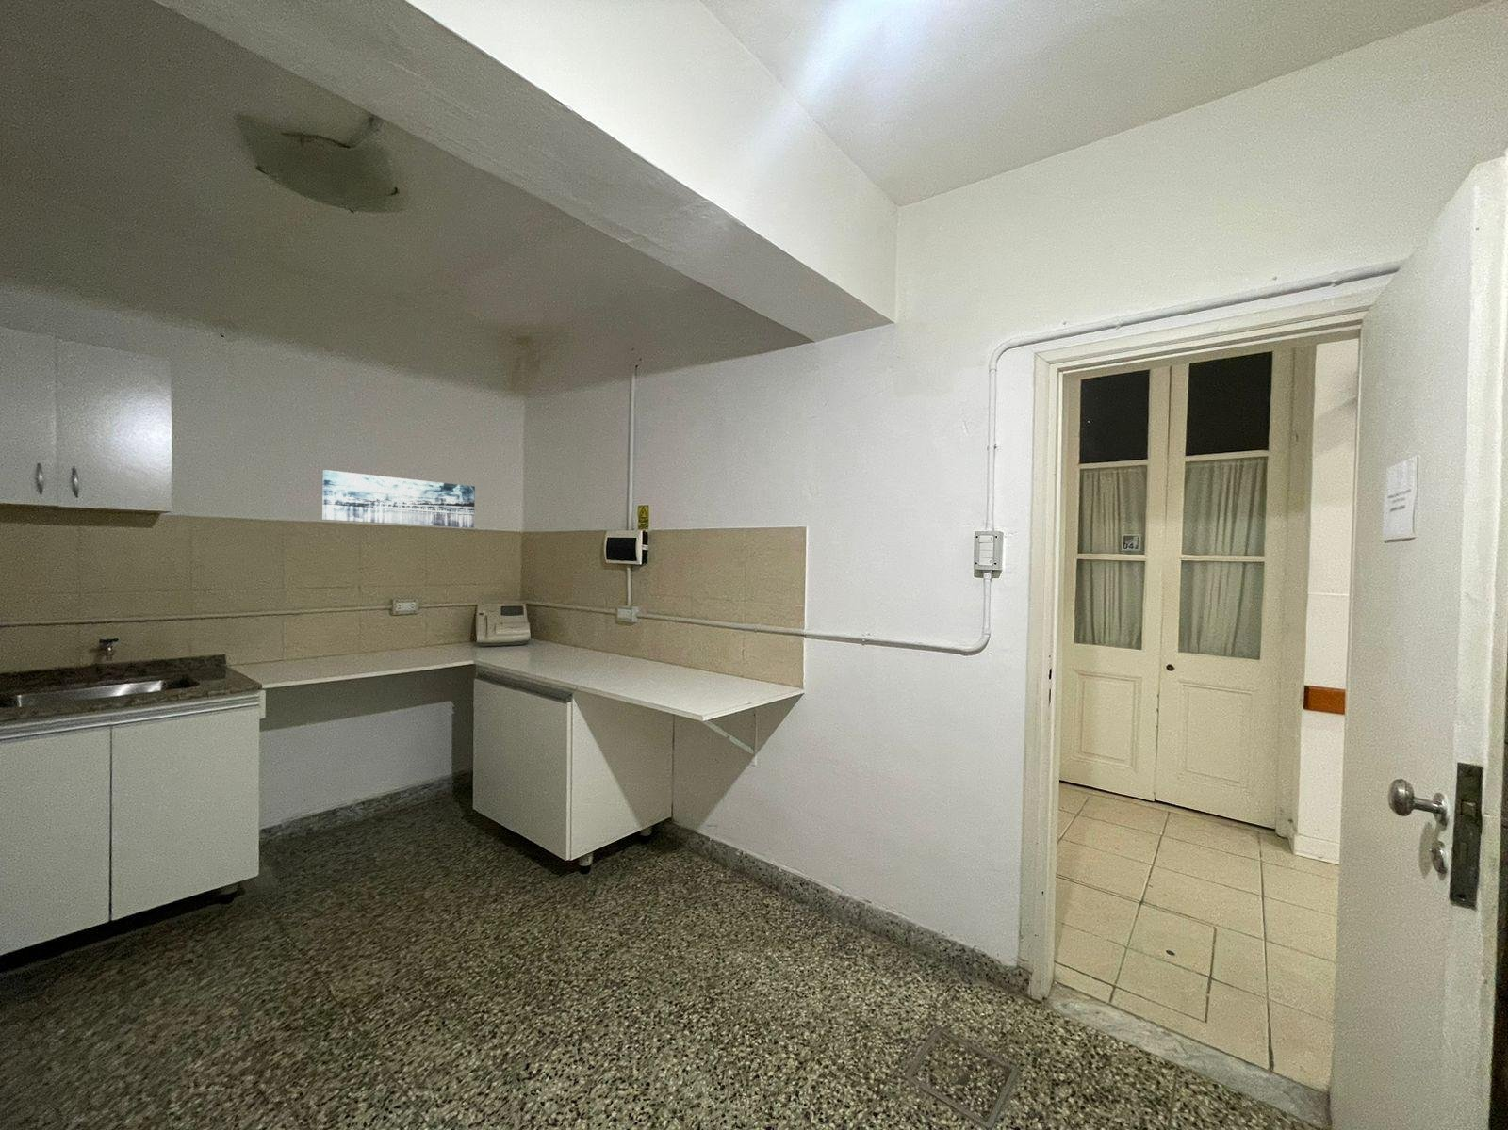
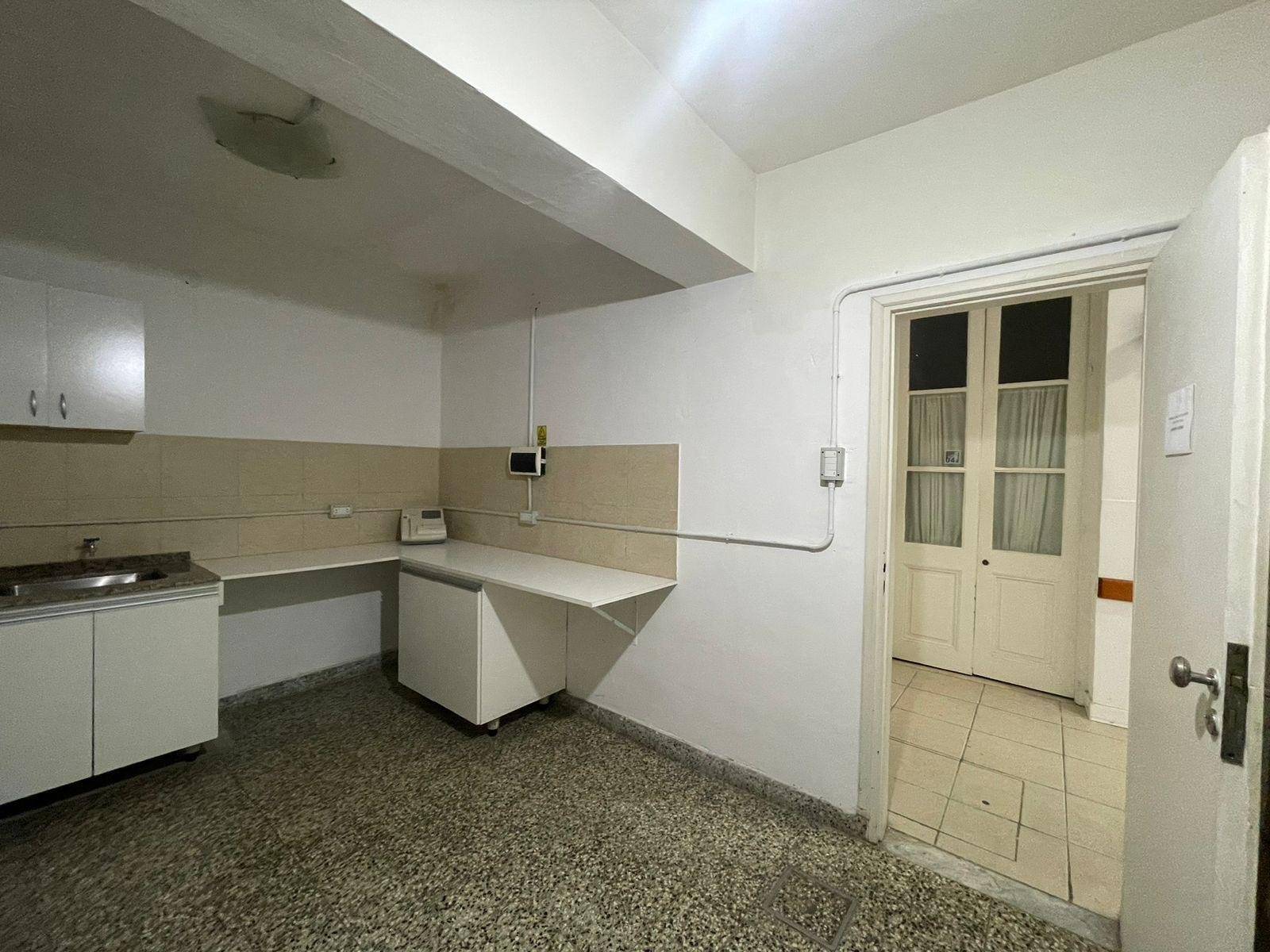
- wall art [322,469,476,528]
